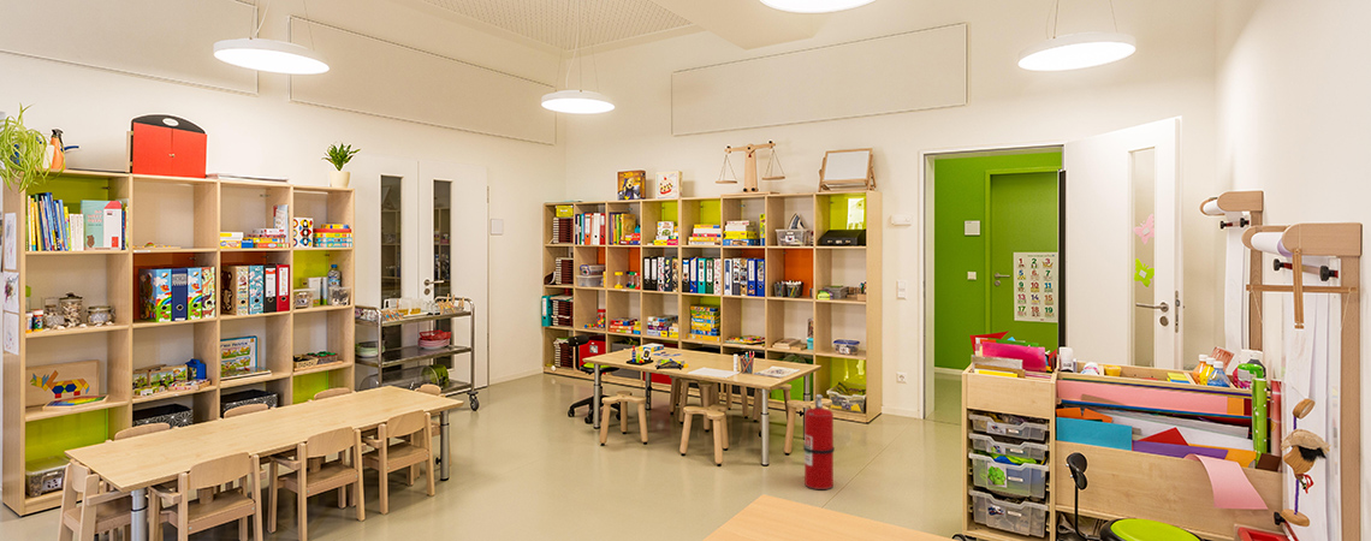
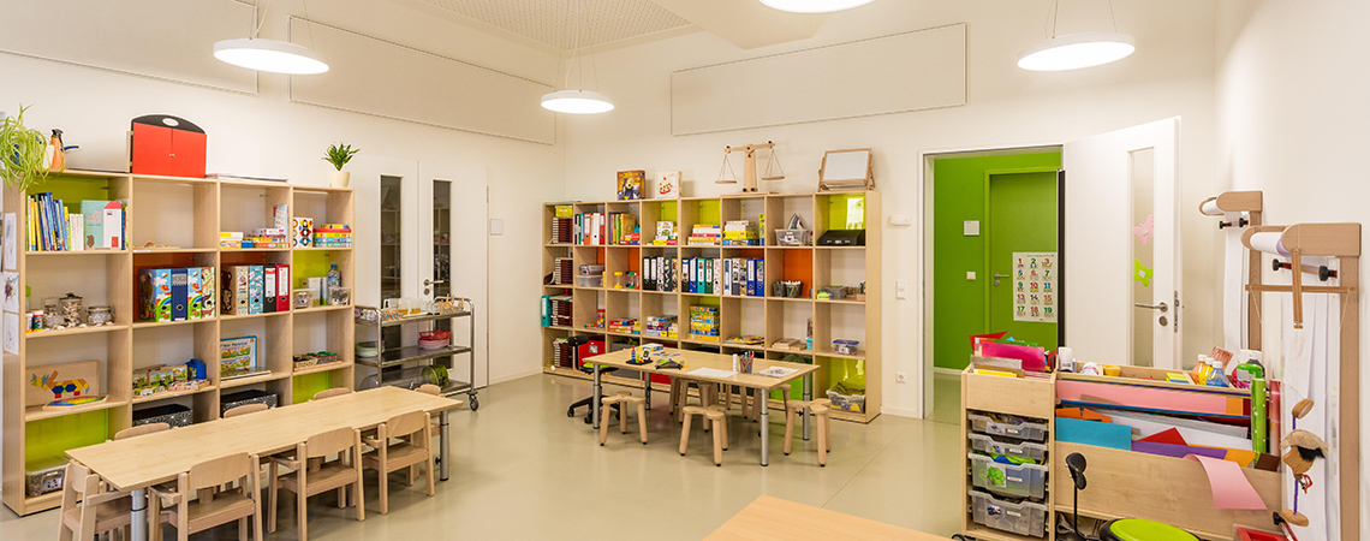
- fire extinguisher [802,393,836,491]
